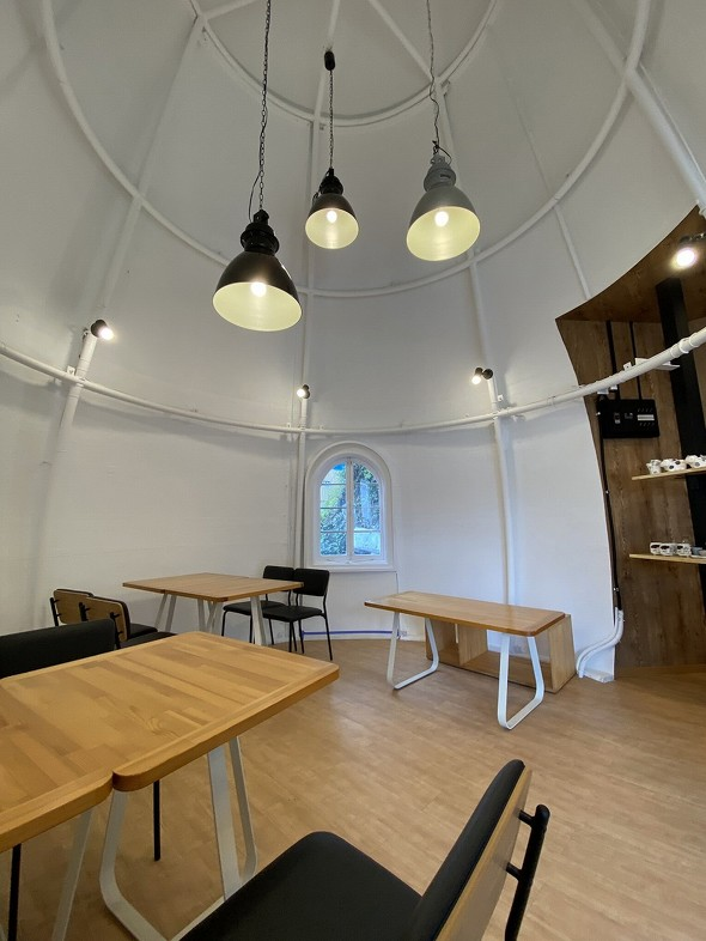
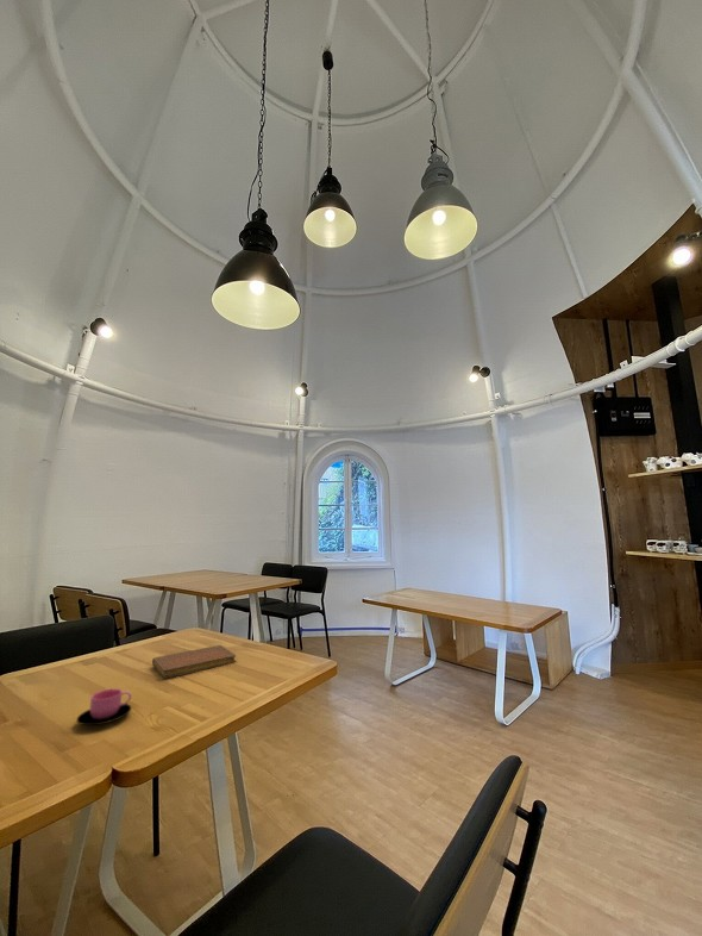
+ cup [75,687,133,726]
+ notebook [151,644,237,679]
